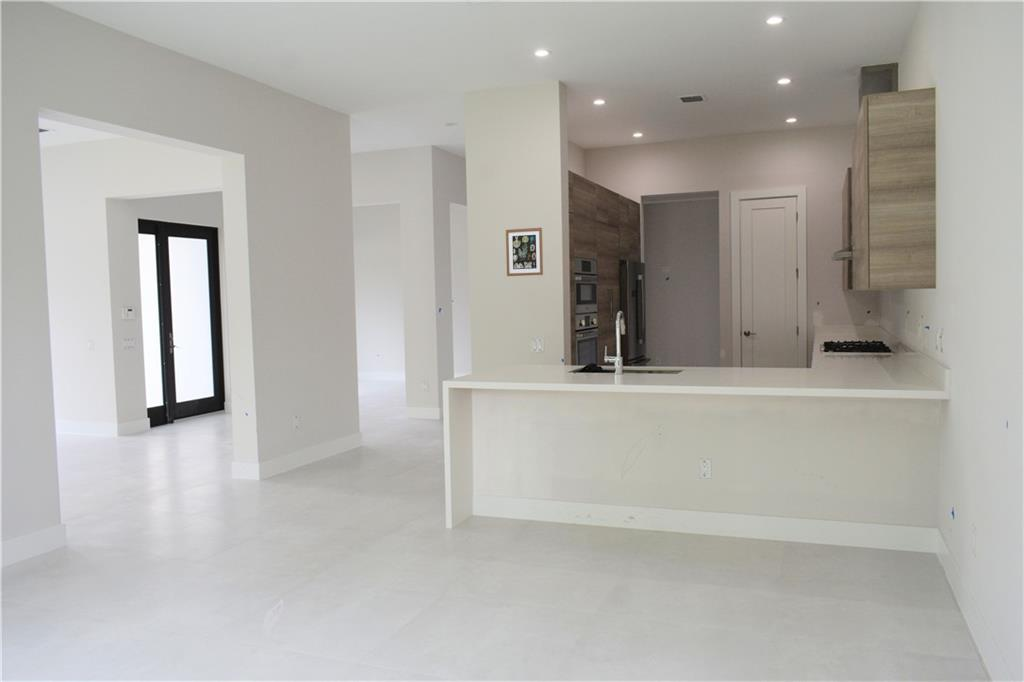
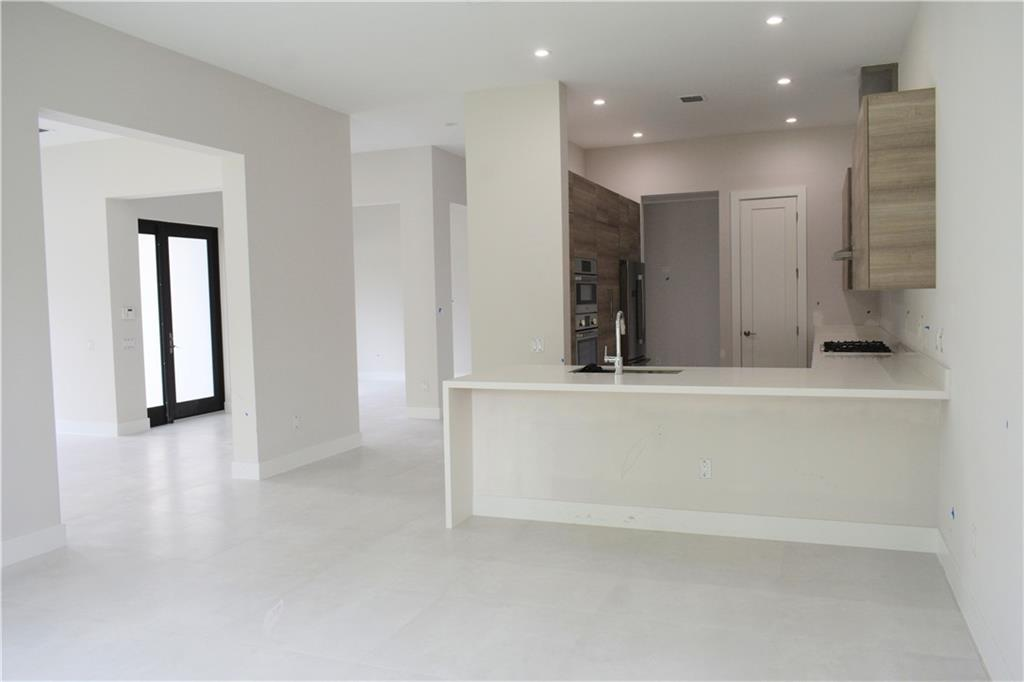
- wall art [505,227,544,277]
